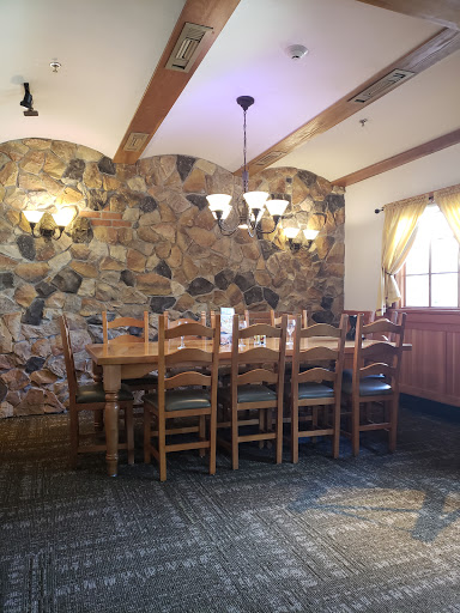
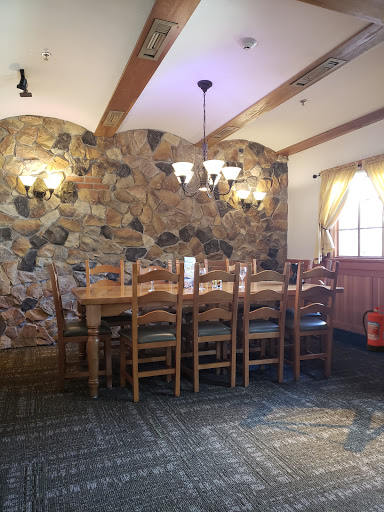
+ fire extinguisher [362,305,384,353]
